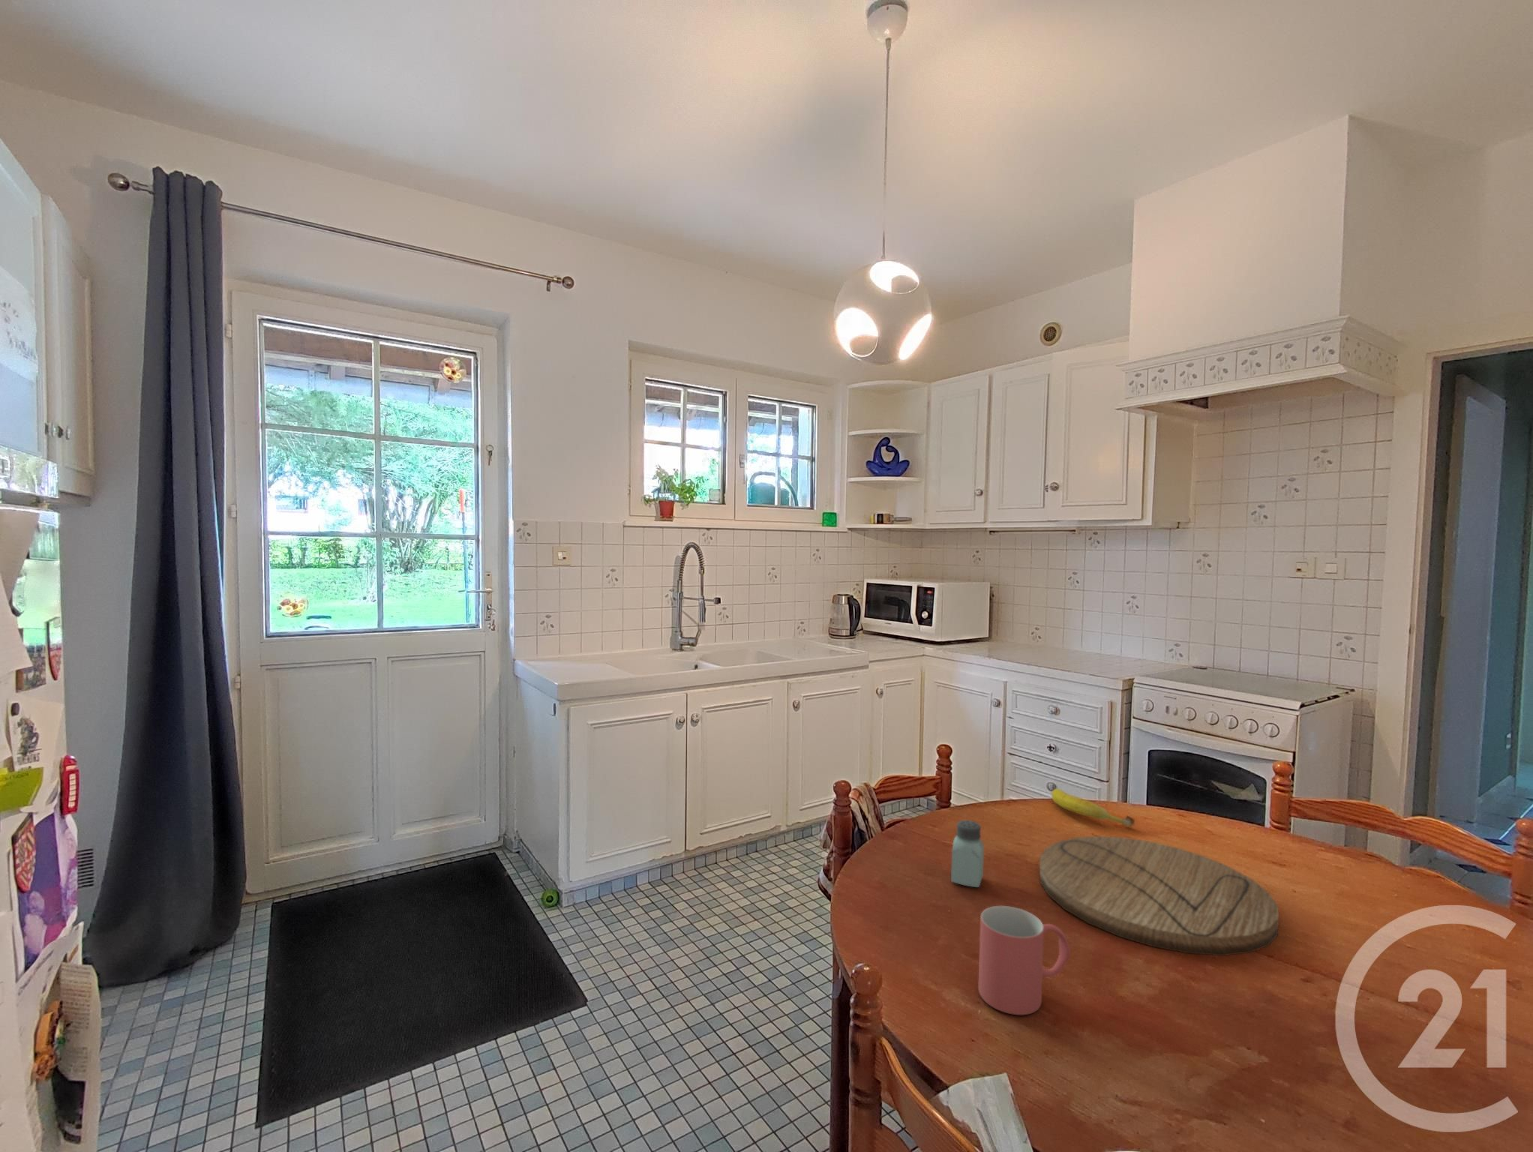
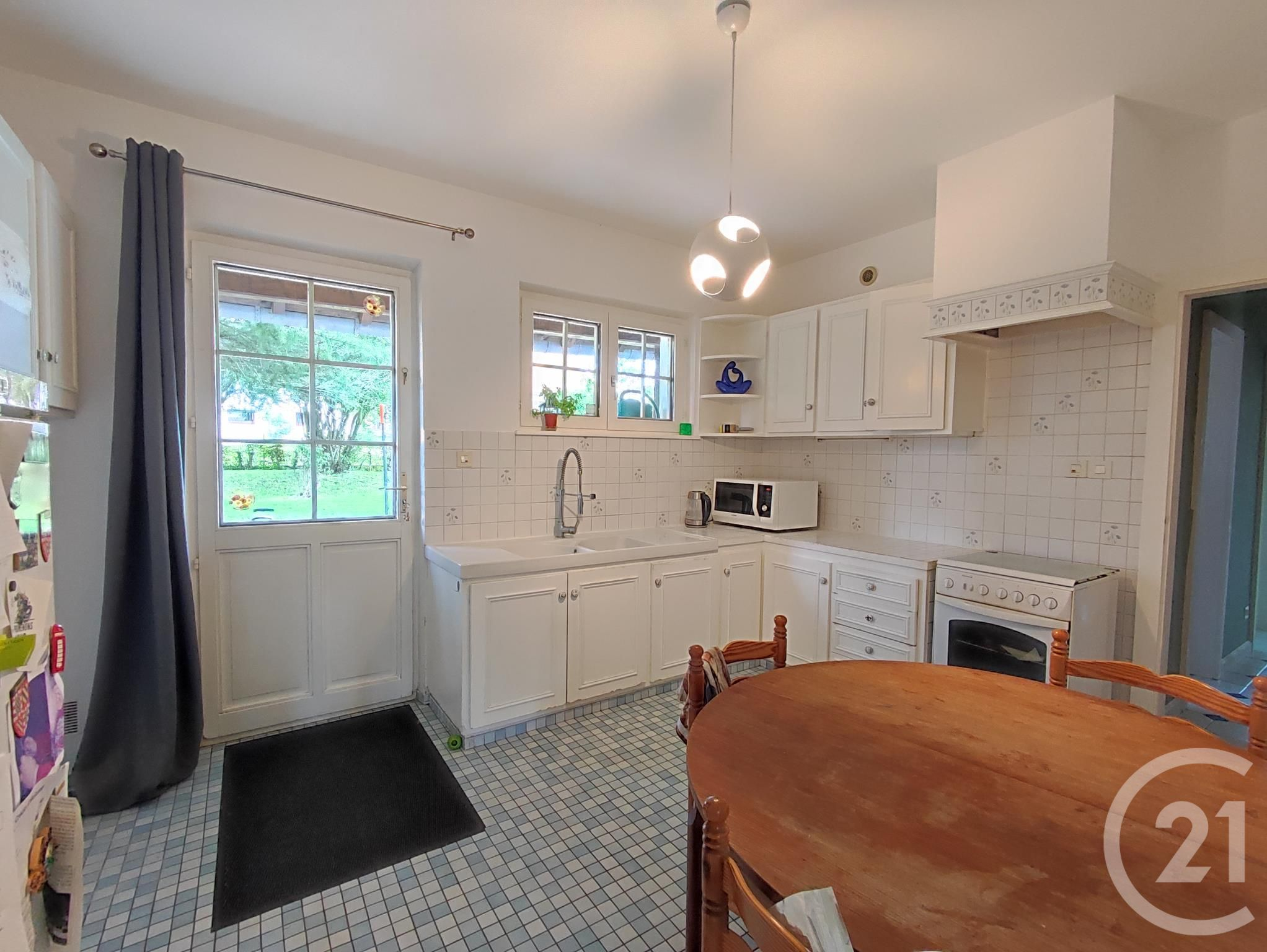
- cutting board [1039,835,1279,956]
- saltshaker [950,819,985,888]
- fruit [1050,788,1135,828]
- mug [978,905,1071,1015]
